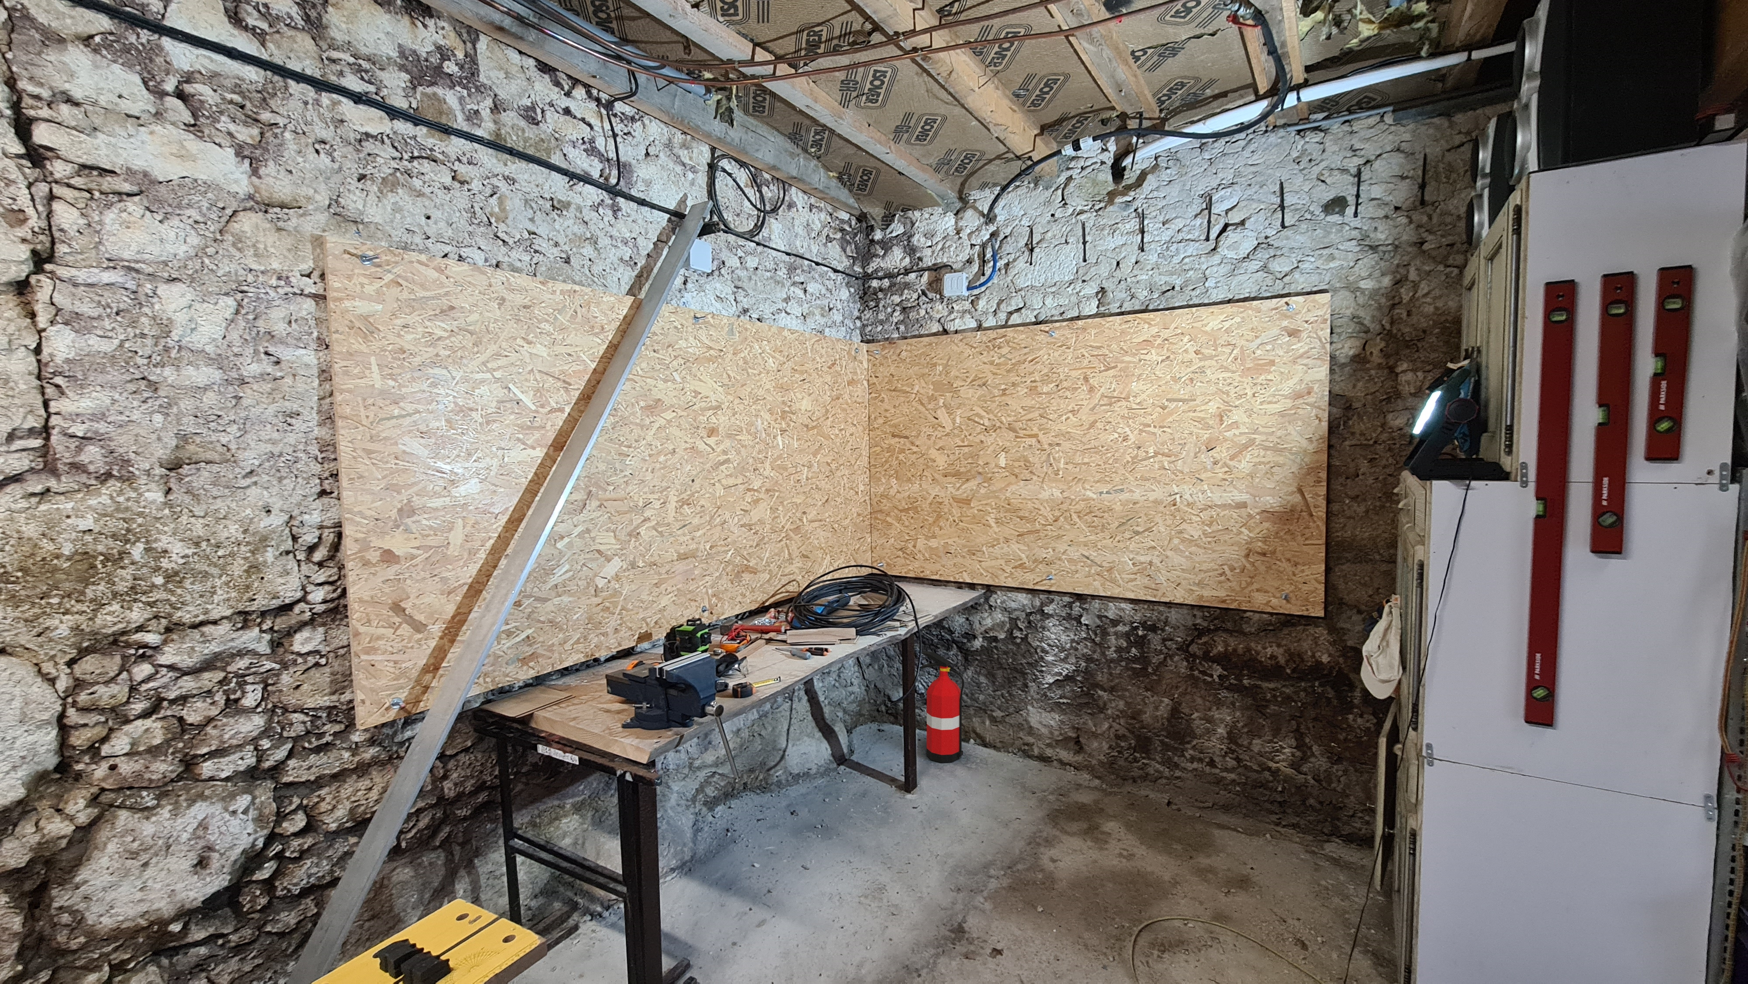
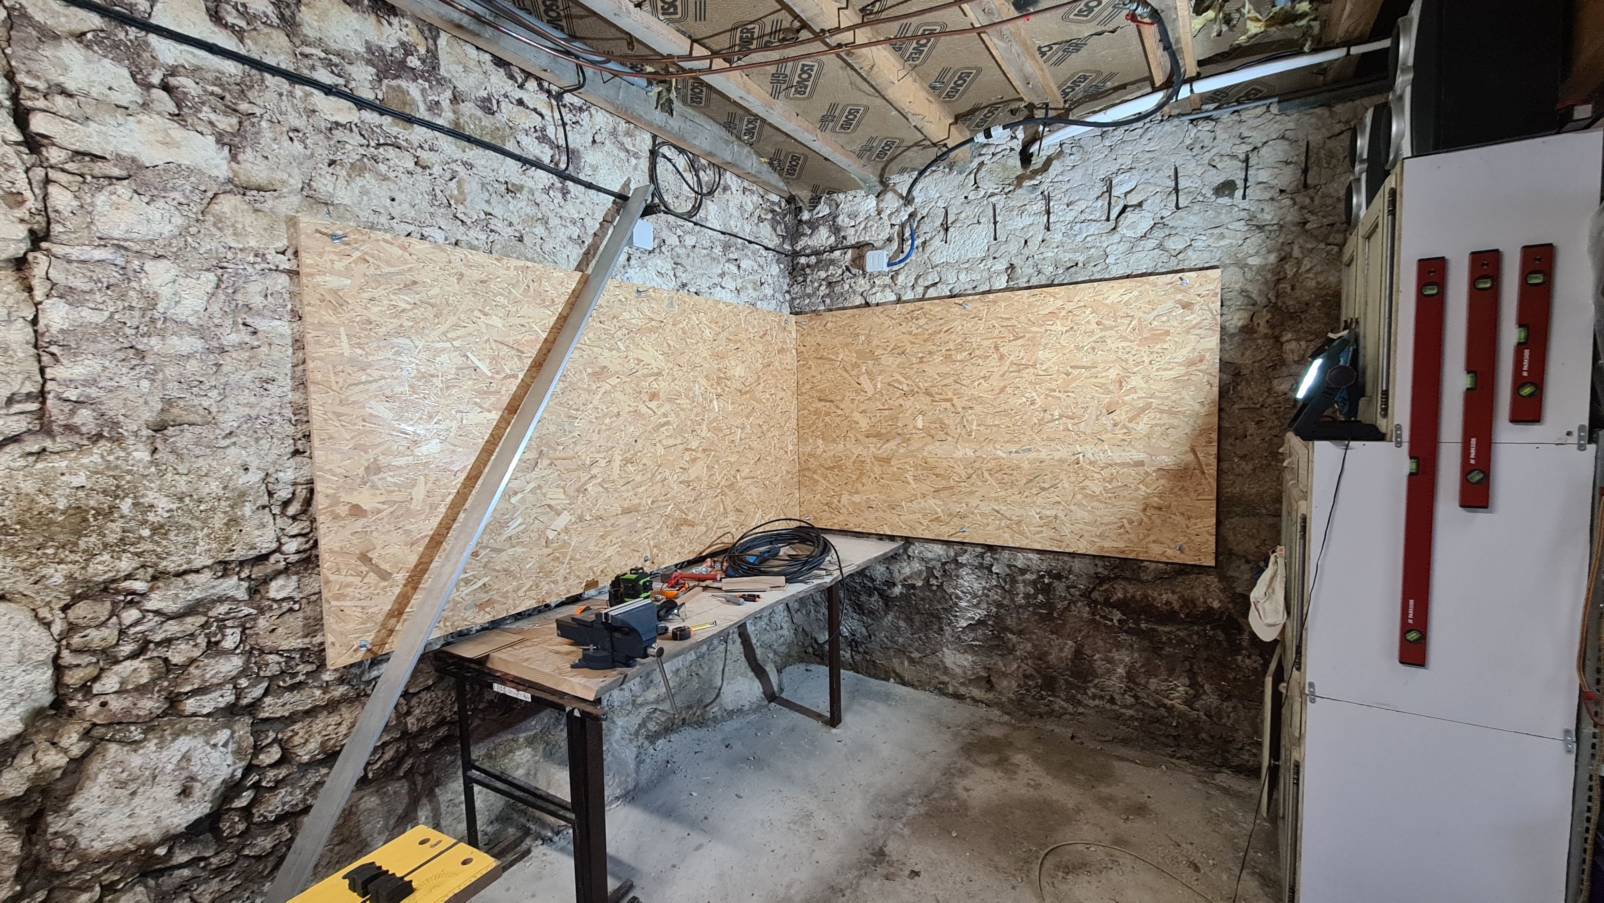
- fire extinguisher [920,650,965,763]
